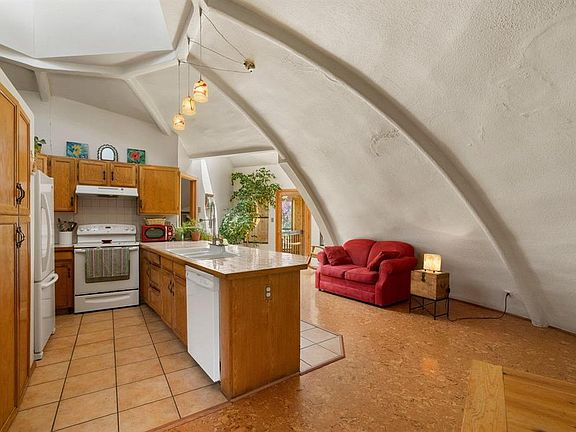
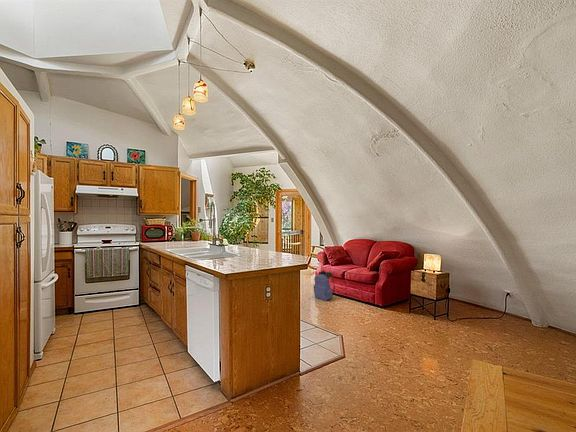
+ backpack [313,270,336,302]
